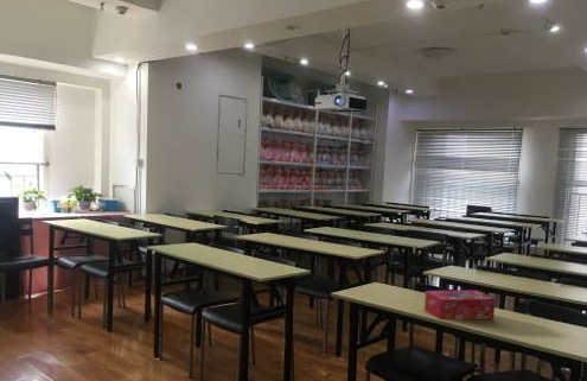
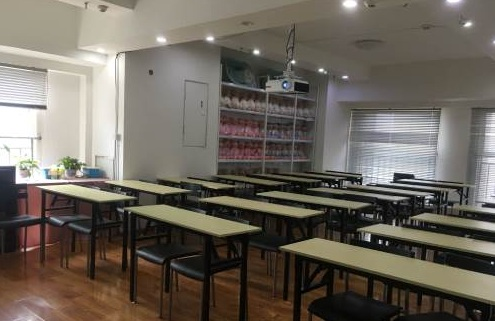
- tissue box [423,290,496,320]
